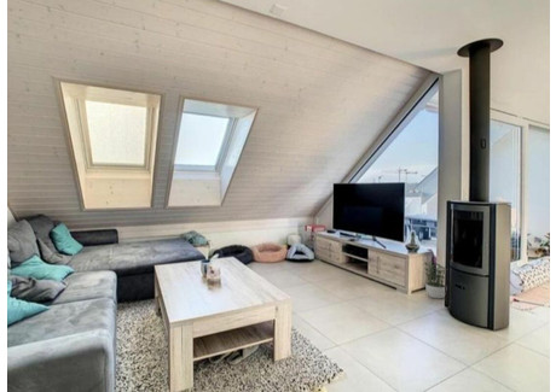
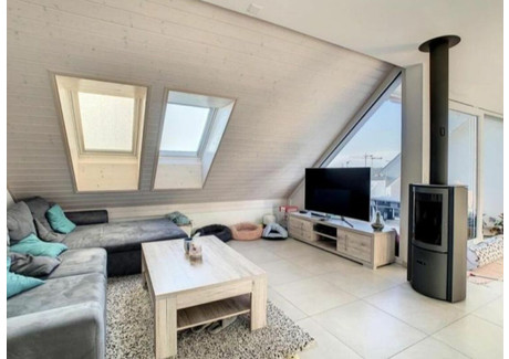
- potted plant [419,259,447,300]
